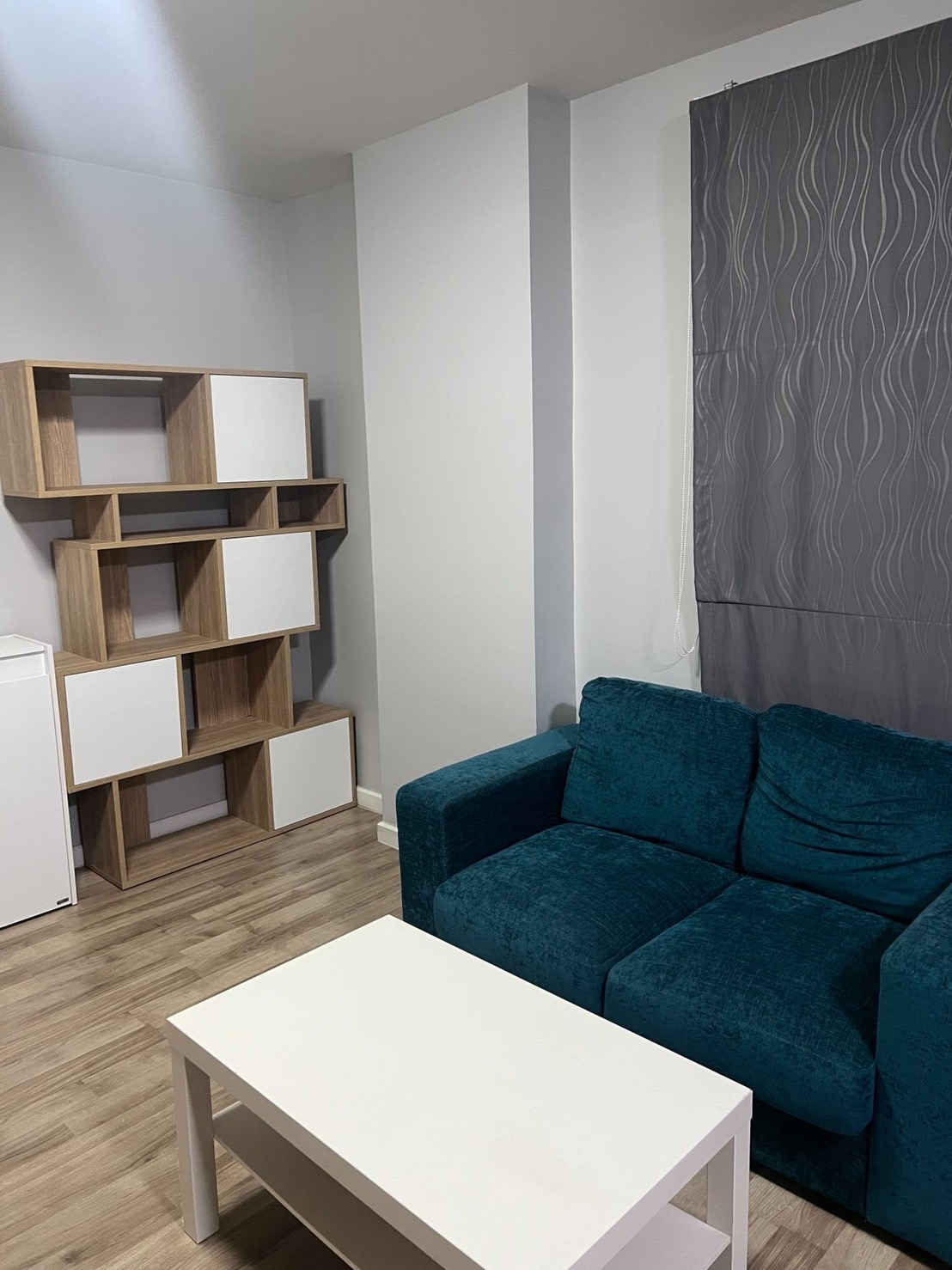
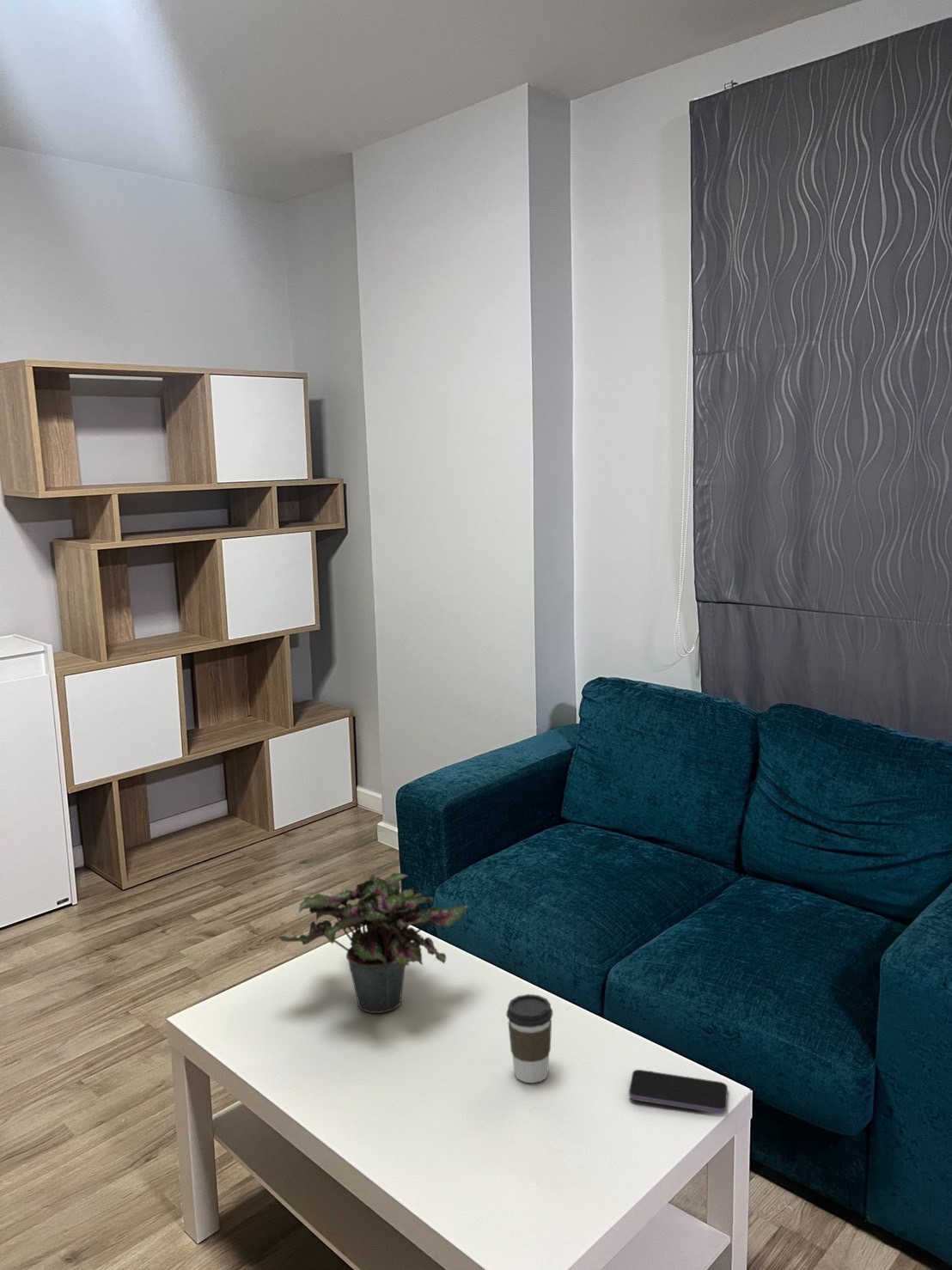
+ coffee cup [505,993,553,1084]
+ potted plant [277,872,470,1014]
+ smartphone [628,1069,729,1114]
